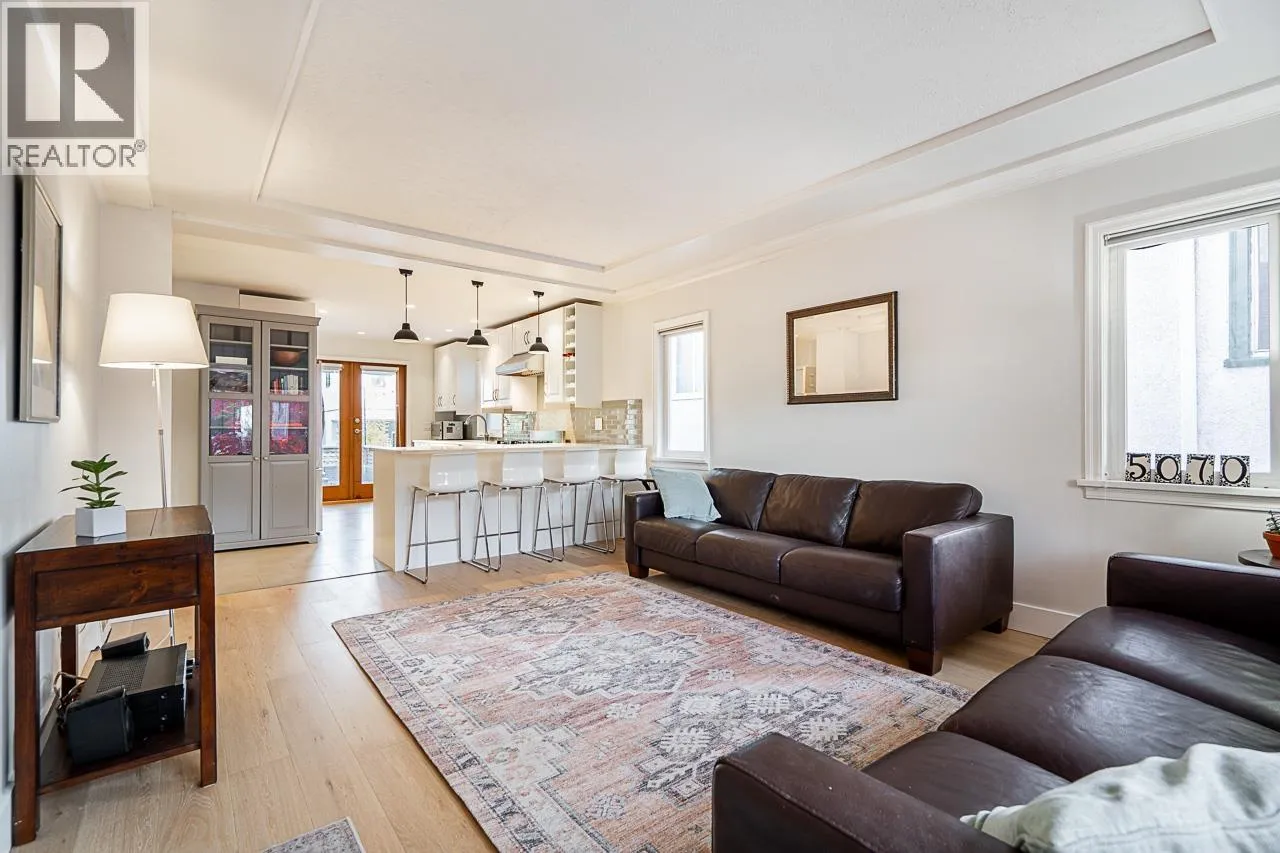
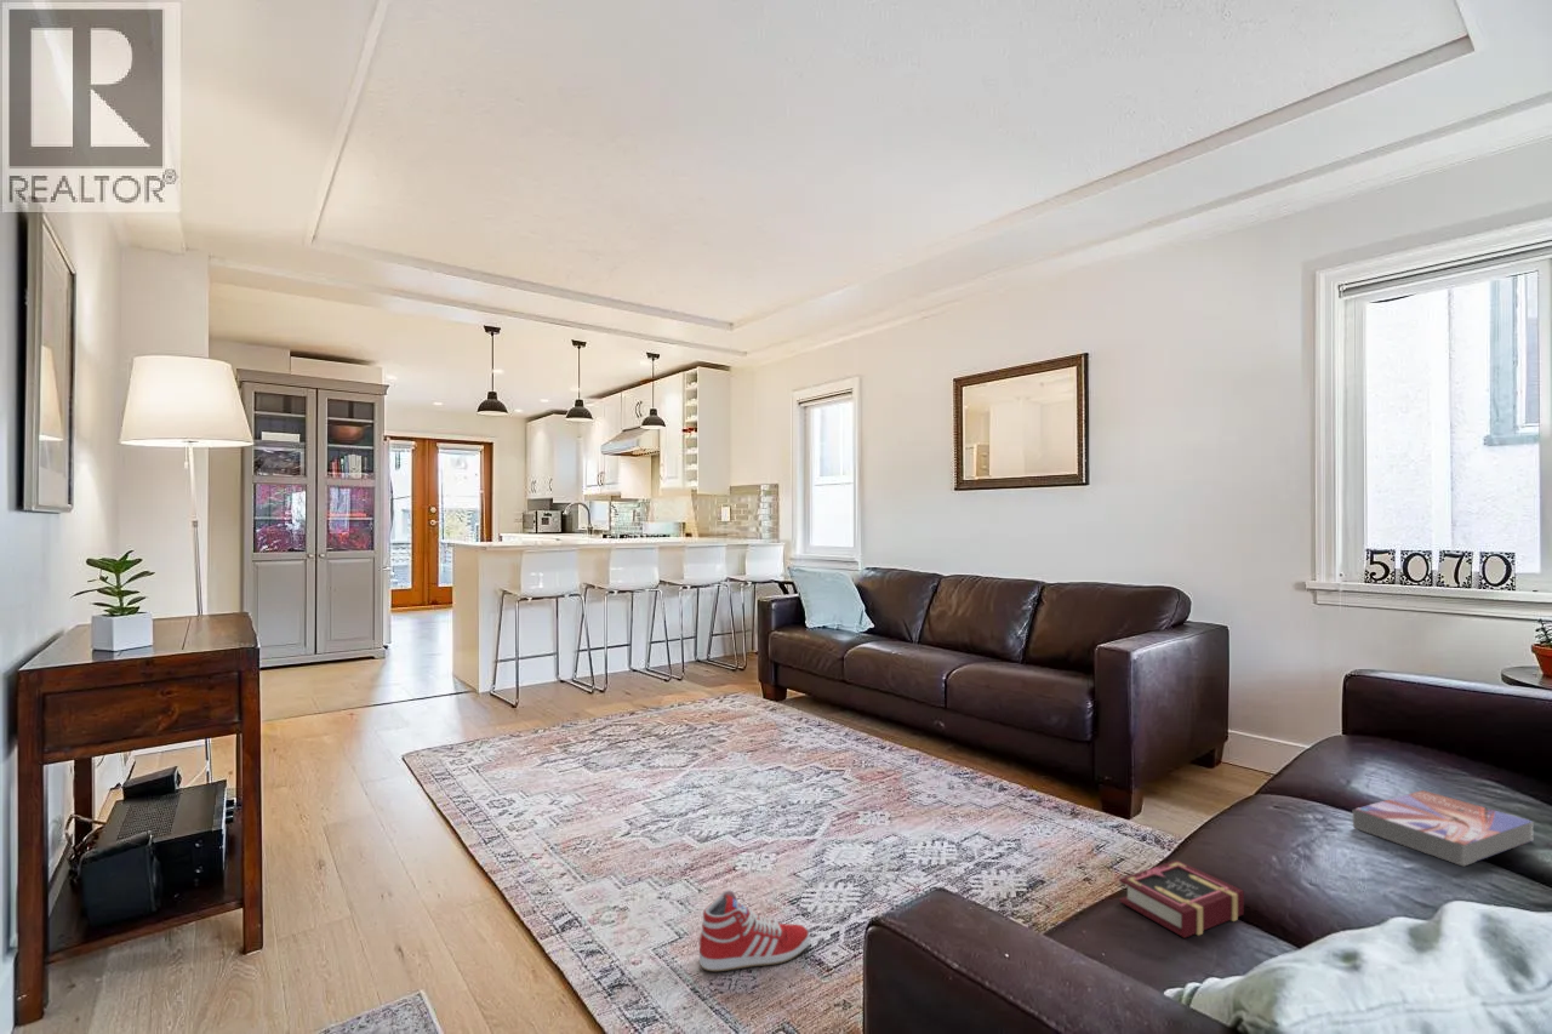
+ textbook [1352,789,1534,867]
+ sneaker [698,889,811,972]
+ book [1118,859,1245,939]
